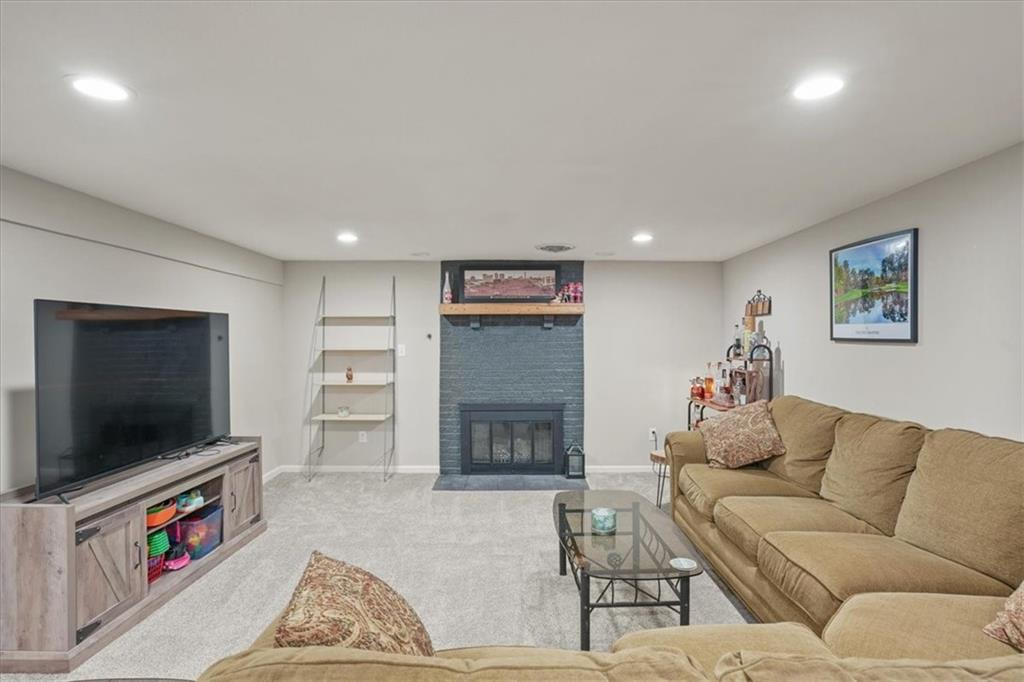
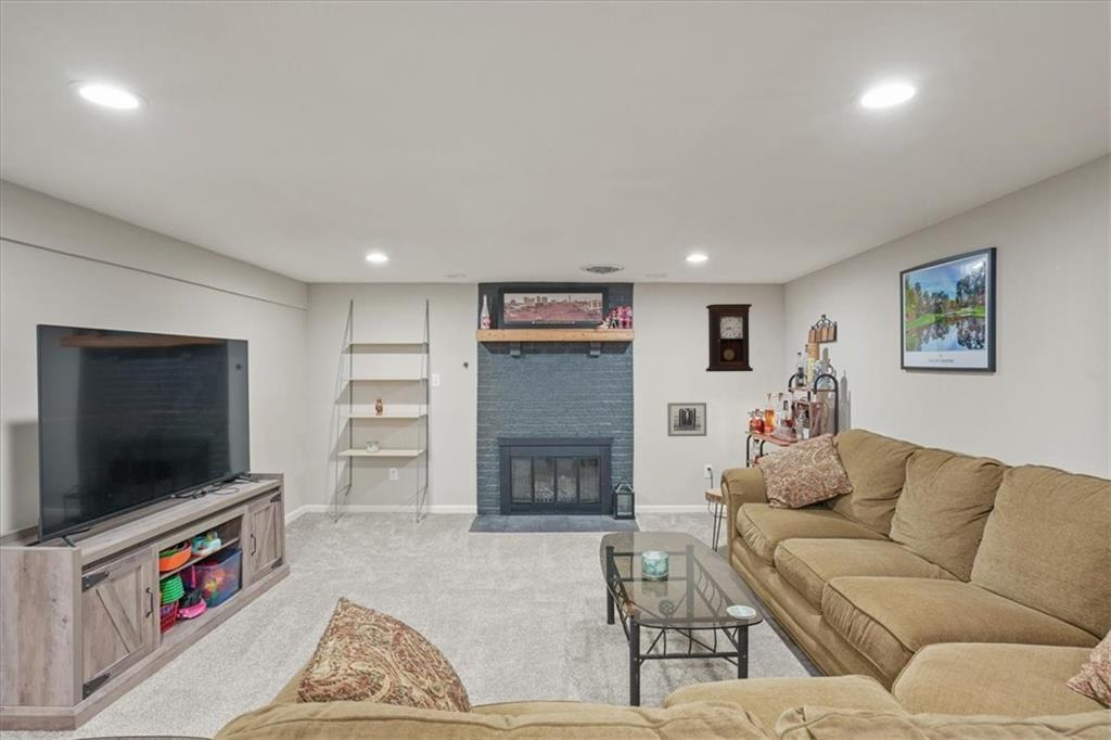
+ wall art [666,401,707,437]
+ pendulum clock [705,303,754,372]
